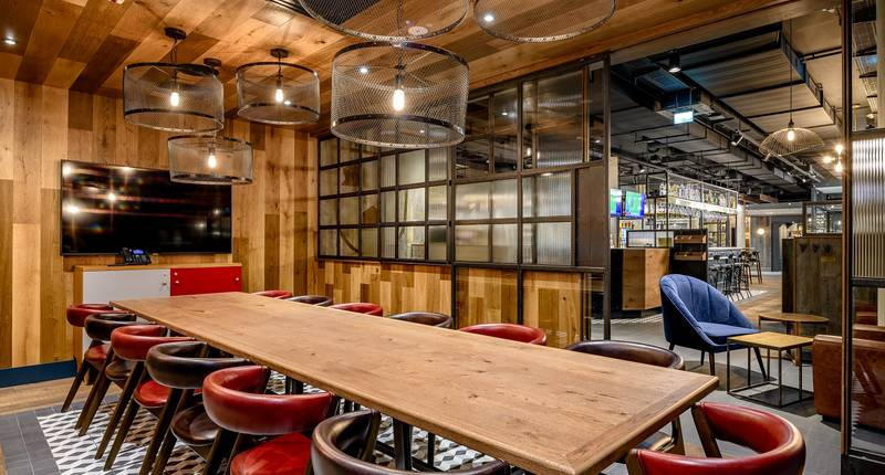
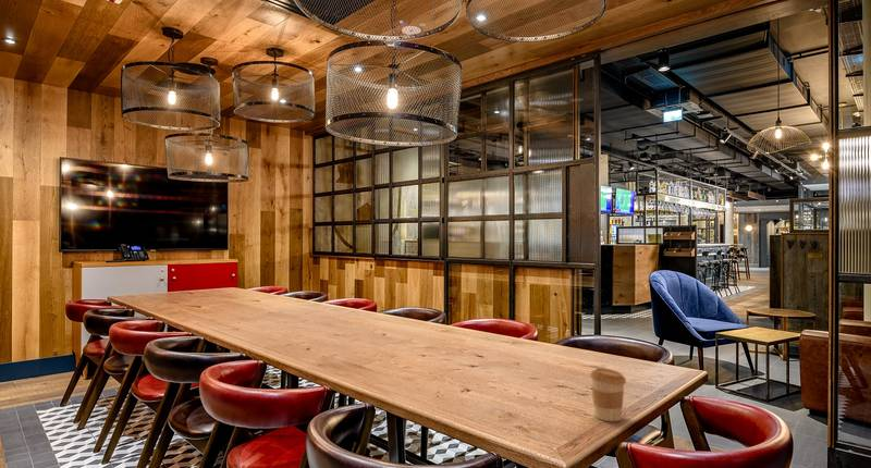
+ coffee cup [589,367,627,422]
